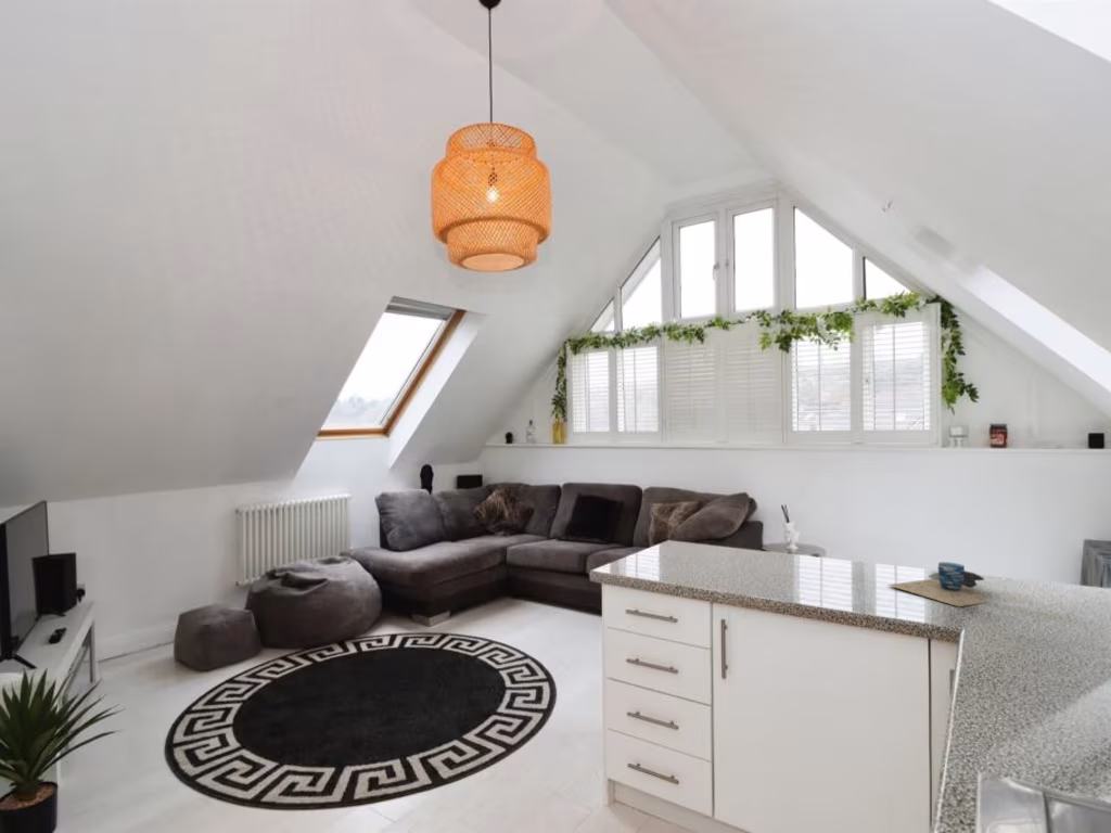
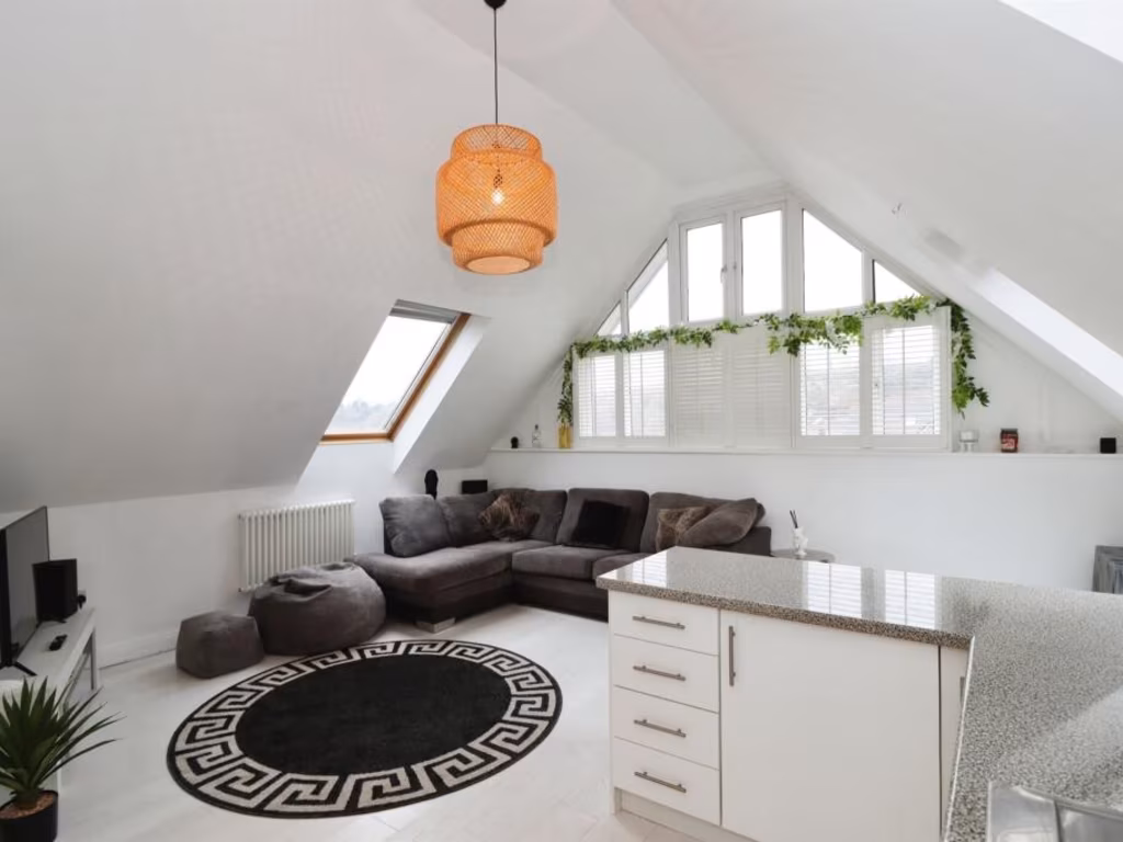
- cup [886,561,989,607]
